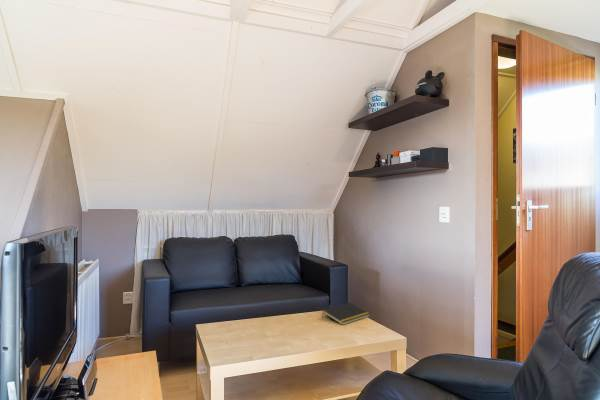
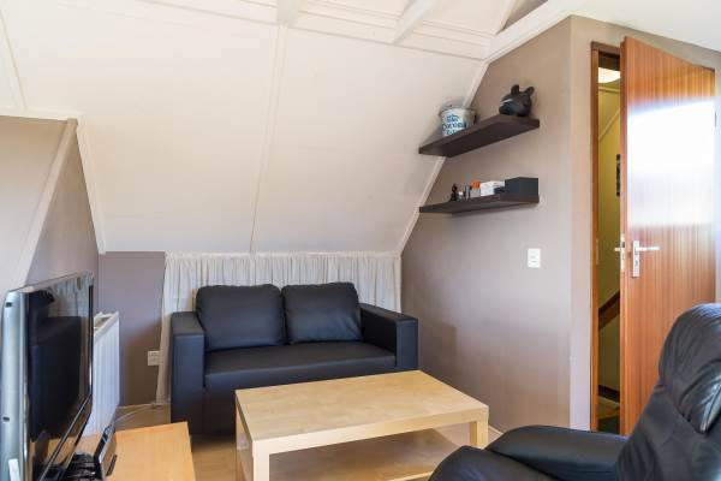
- notepad [321,302,371,326]
